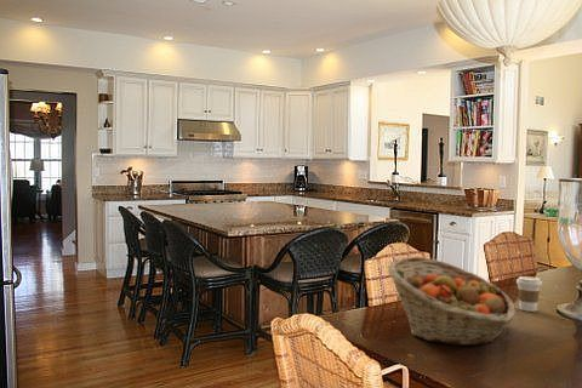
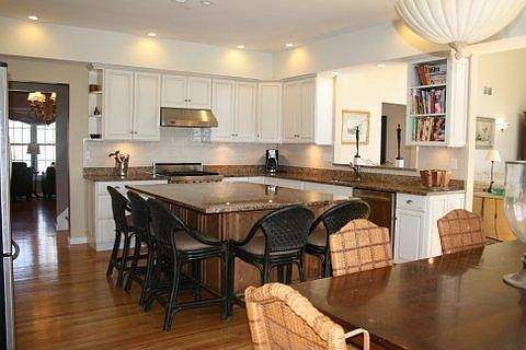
- fruit basket [387,256,517,347]
- coffee cup [515,275,543,313]
